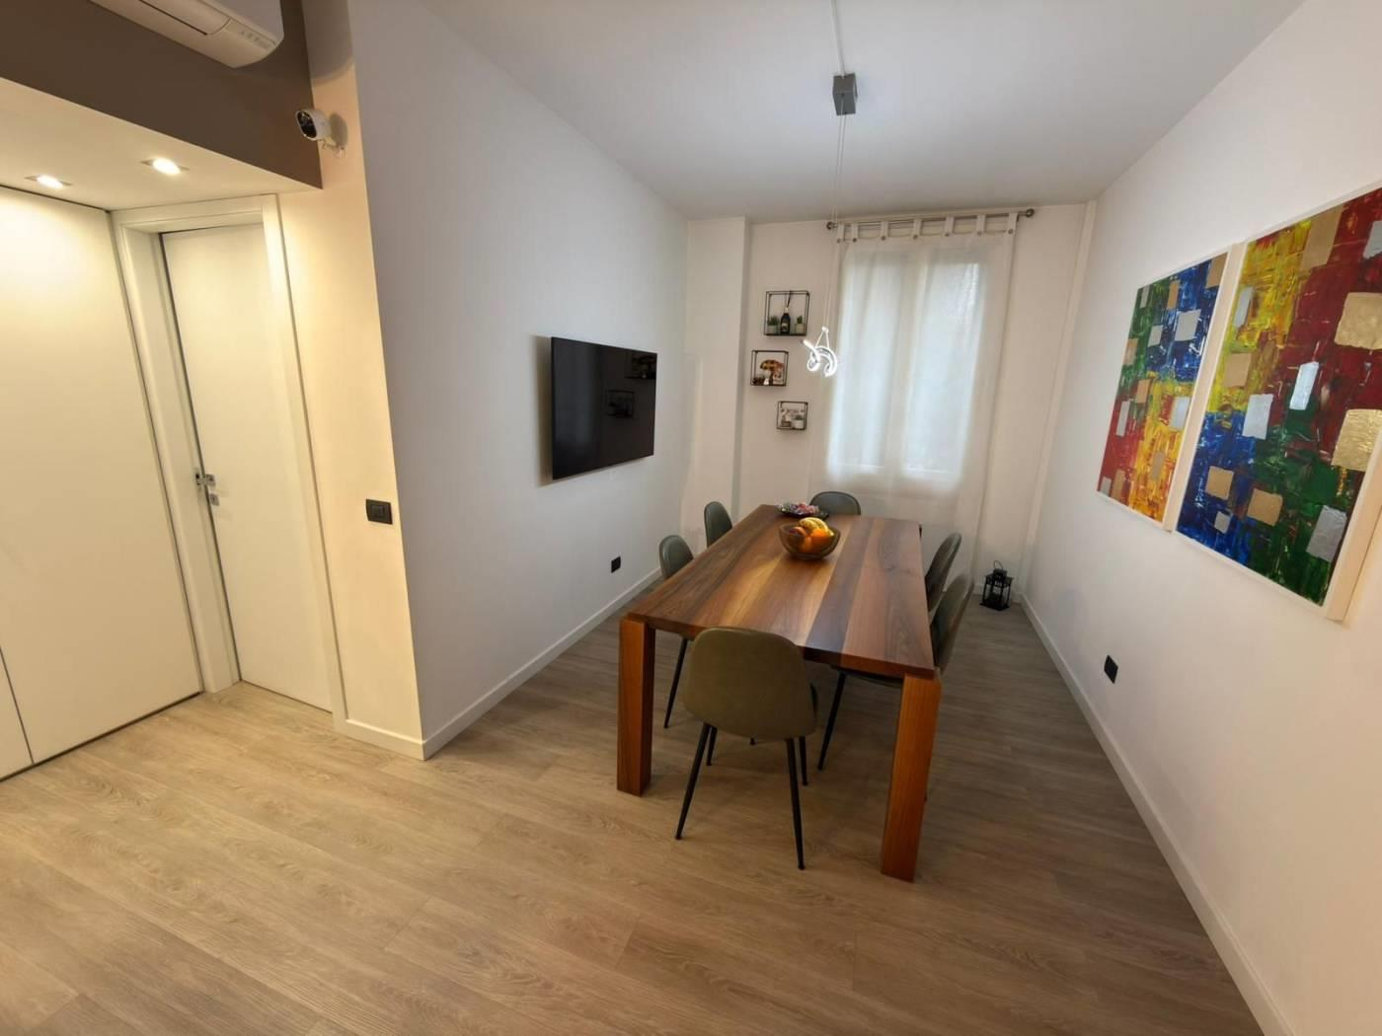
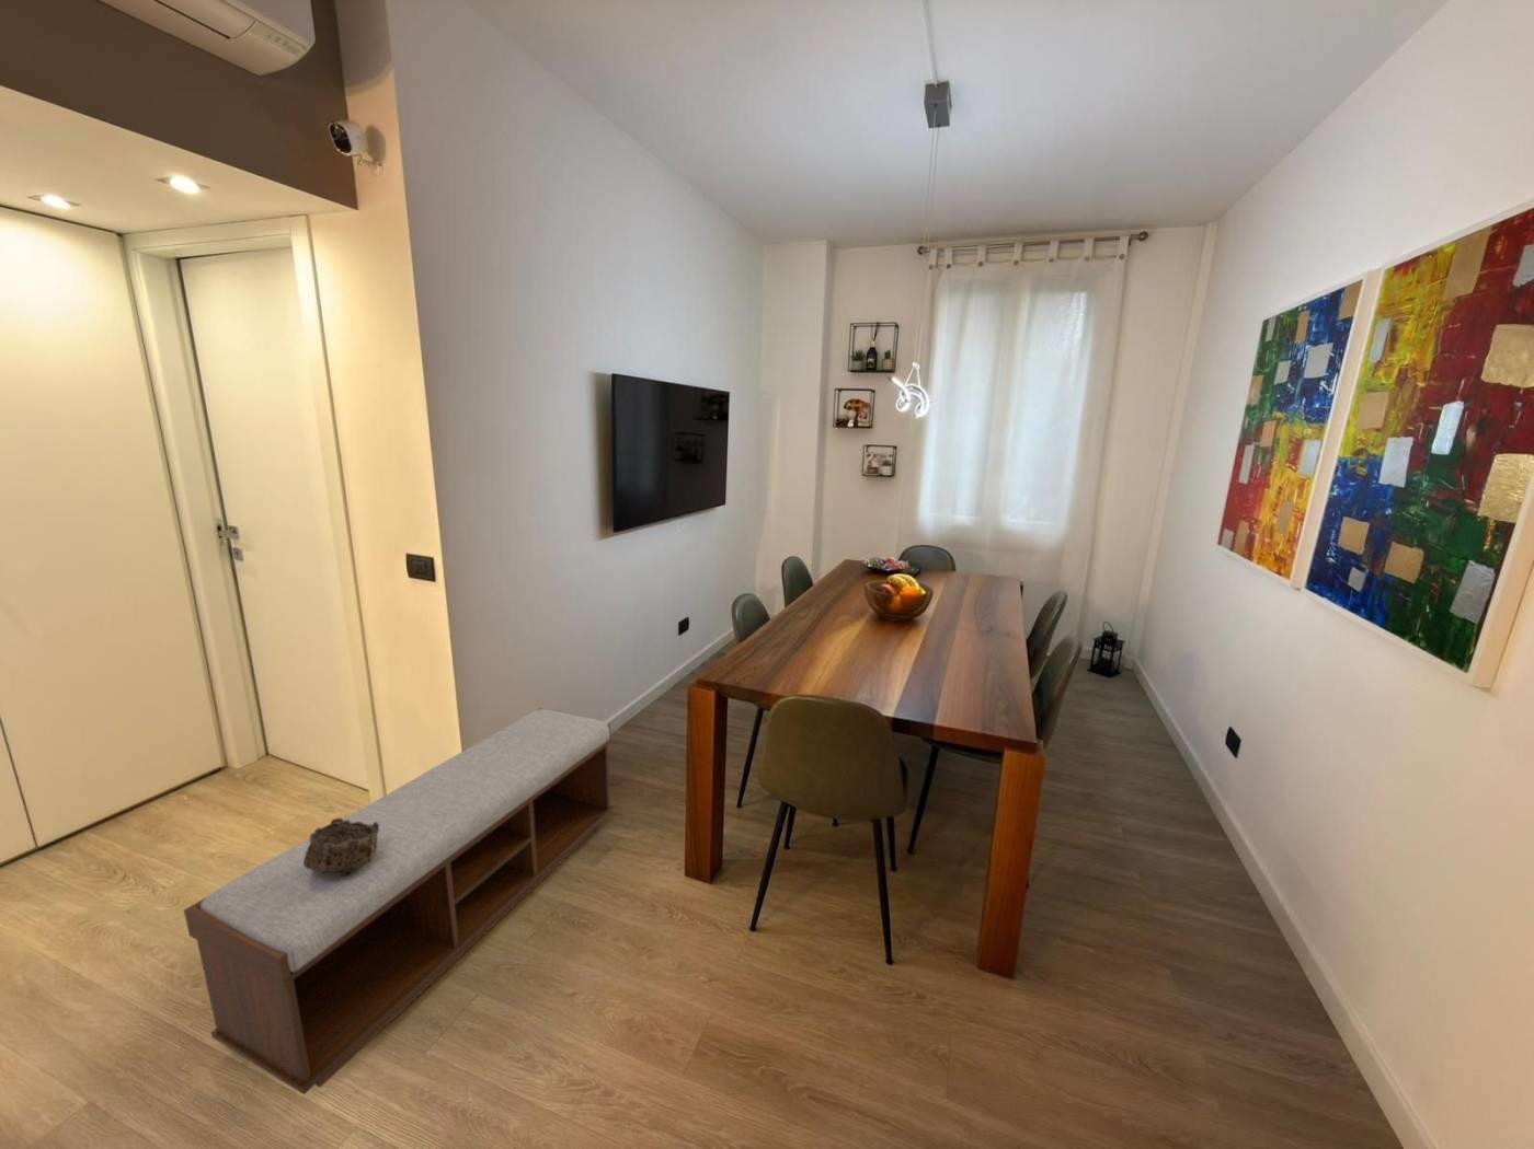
+ decorative box [303,817,379,877]
+ bench [182,708,615,1096]
